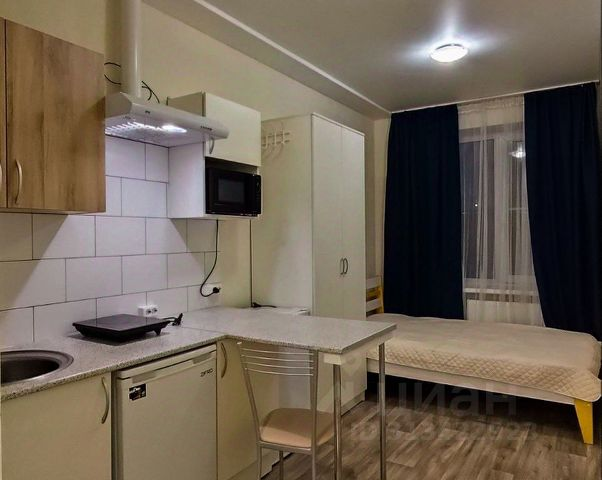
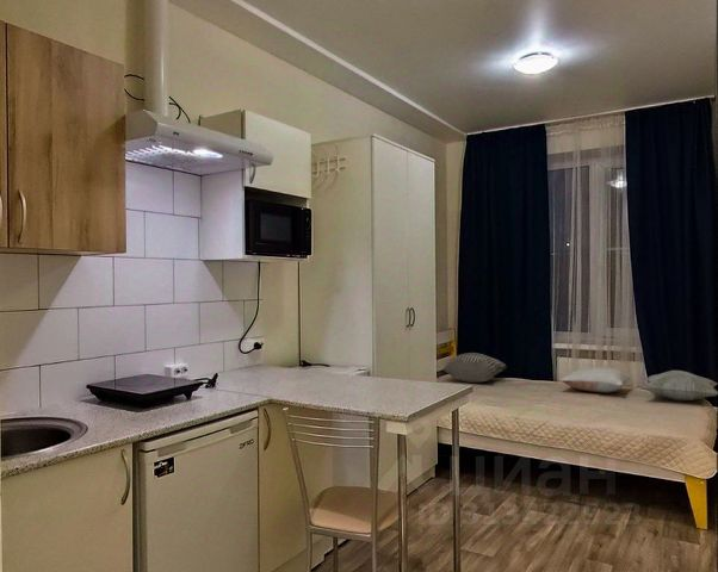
+ pillow [559,366,632,393]
+ cushion [442,352,508,384]
+ decorative pillow [640,369,718,402]
